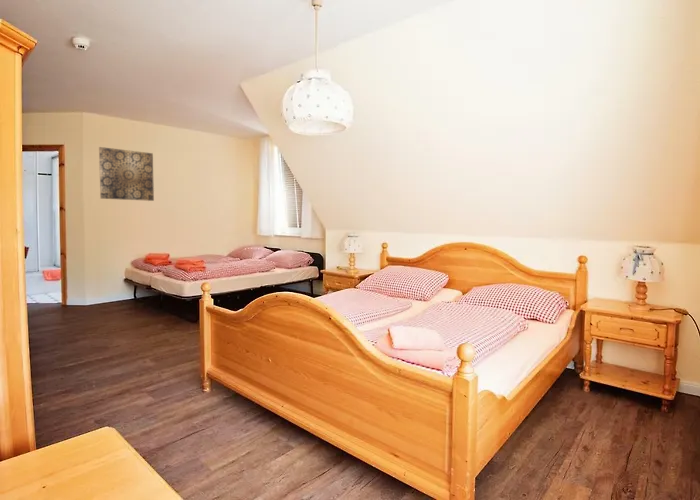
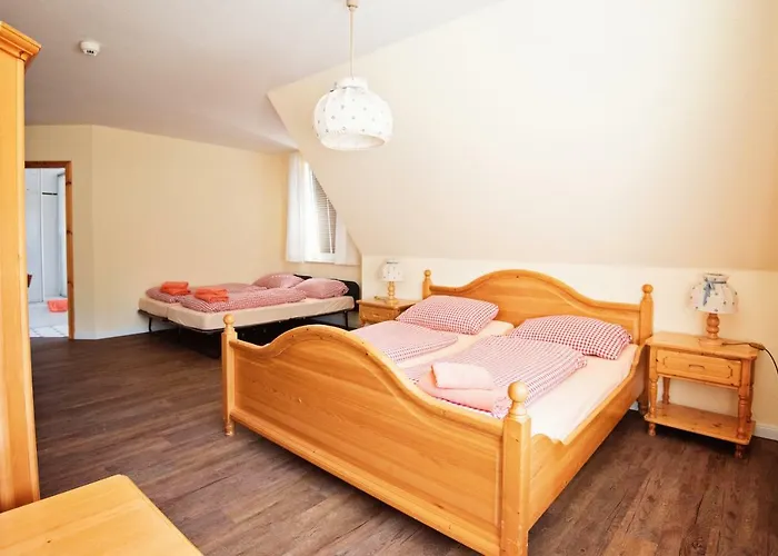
- wall art [98,146,155,202]
